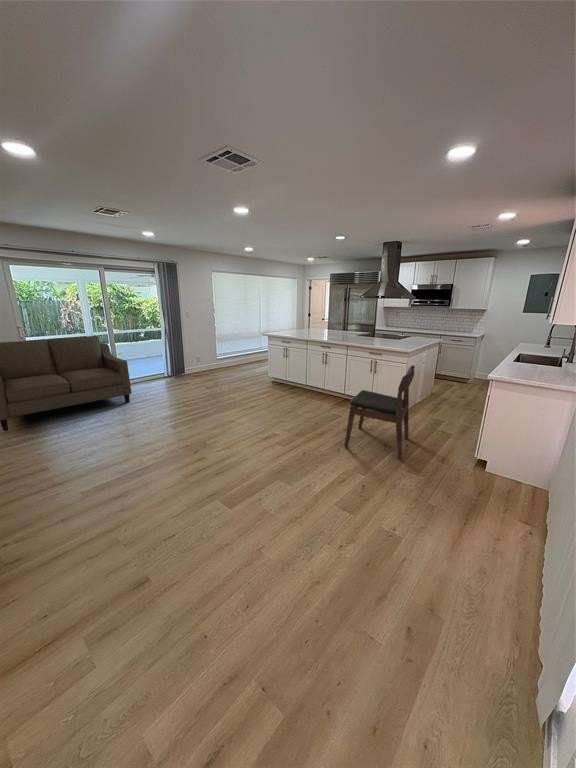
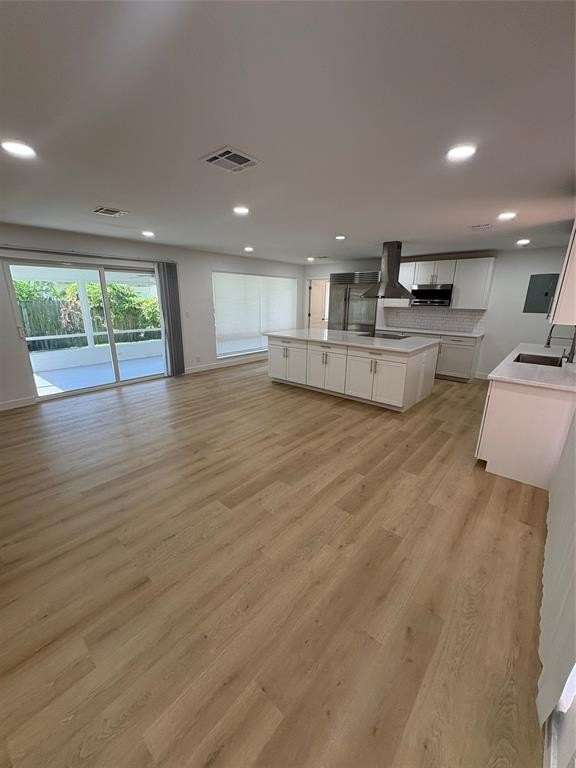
- dining chair [343,364,416,460]
- sofa [0,335,132,432]
